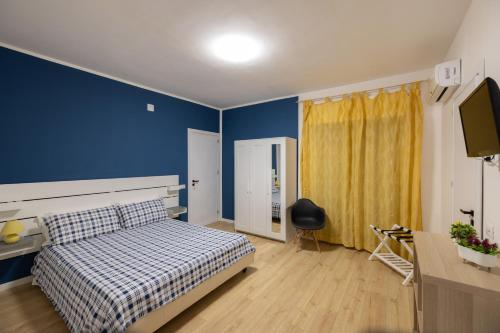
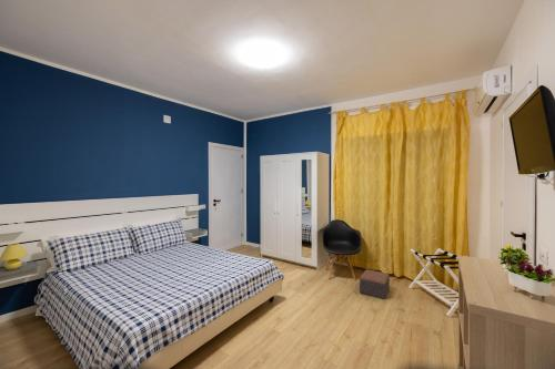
+ footstool [359,269,391,300]
